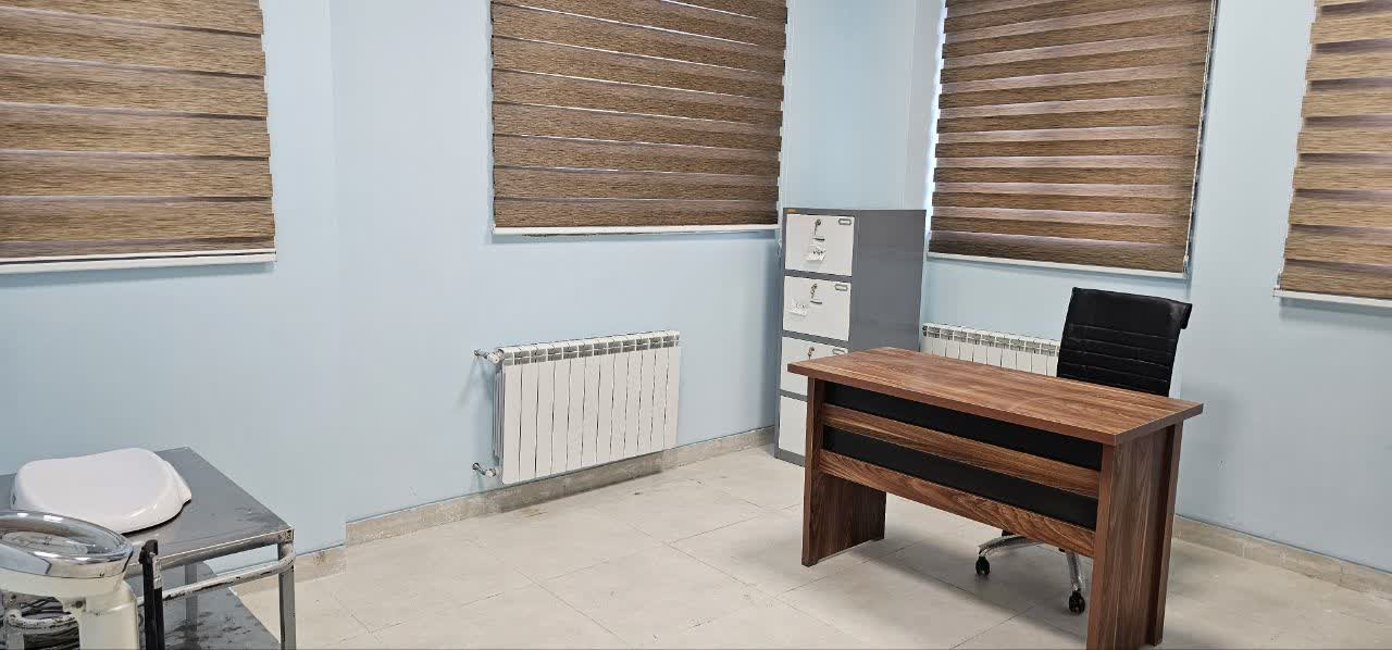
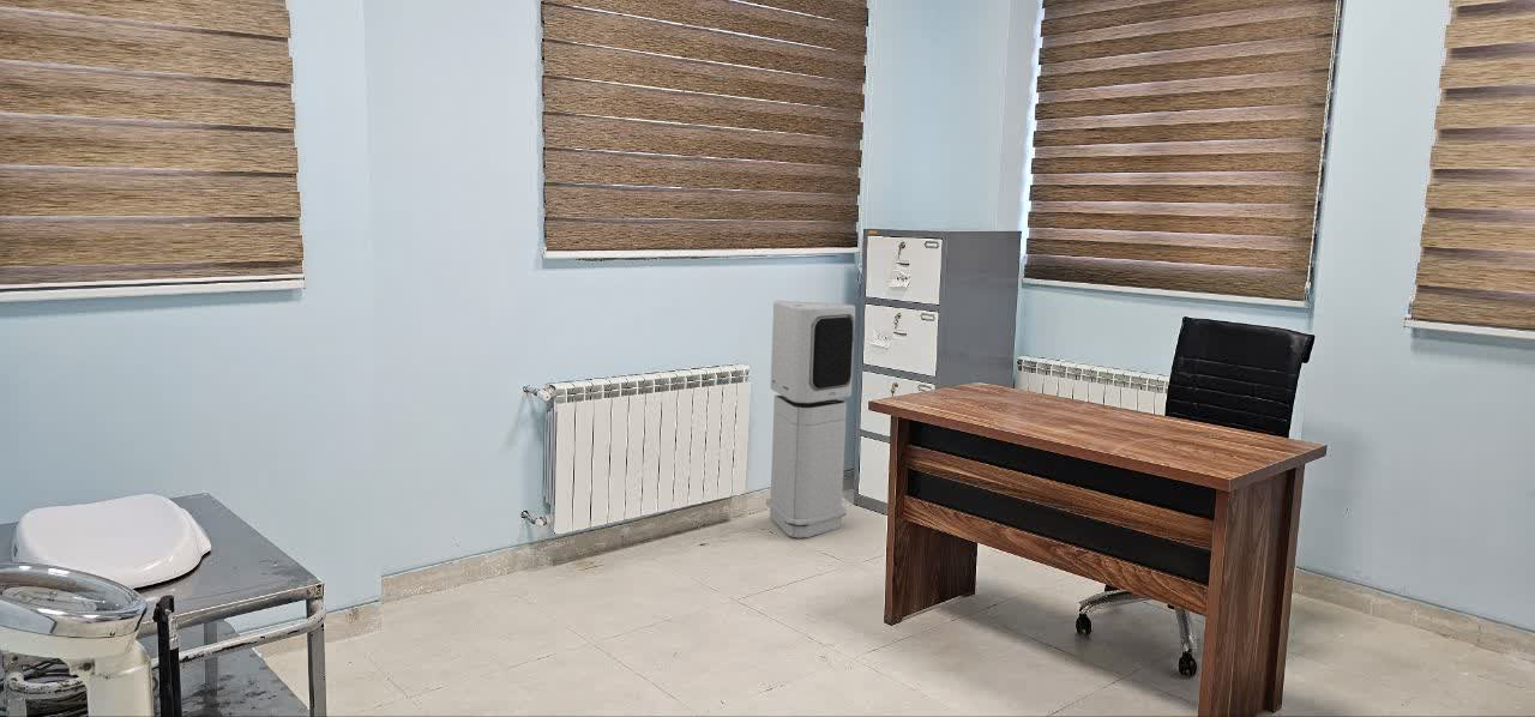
+ air purifier [765,300,856,540]
